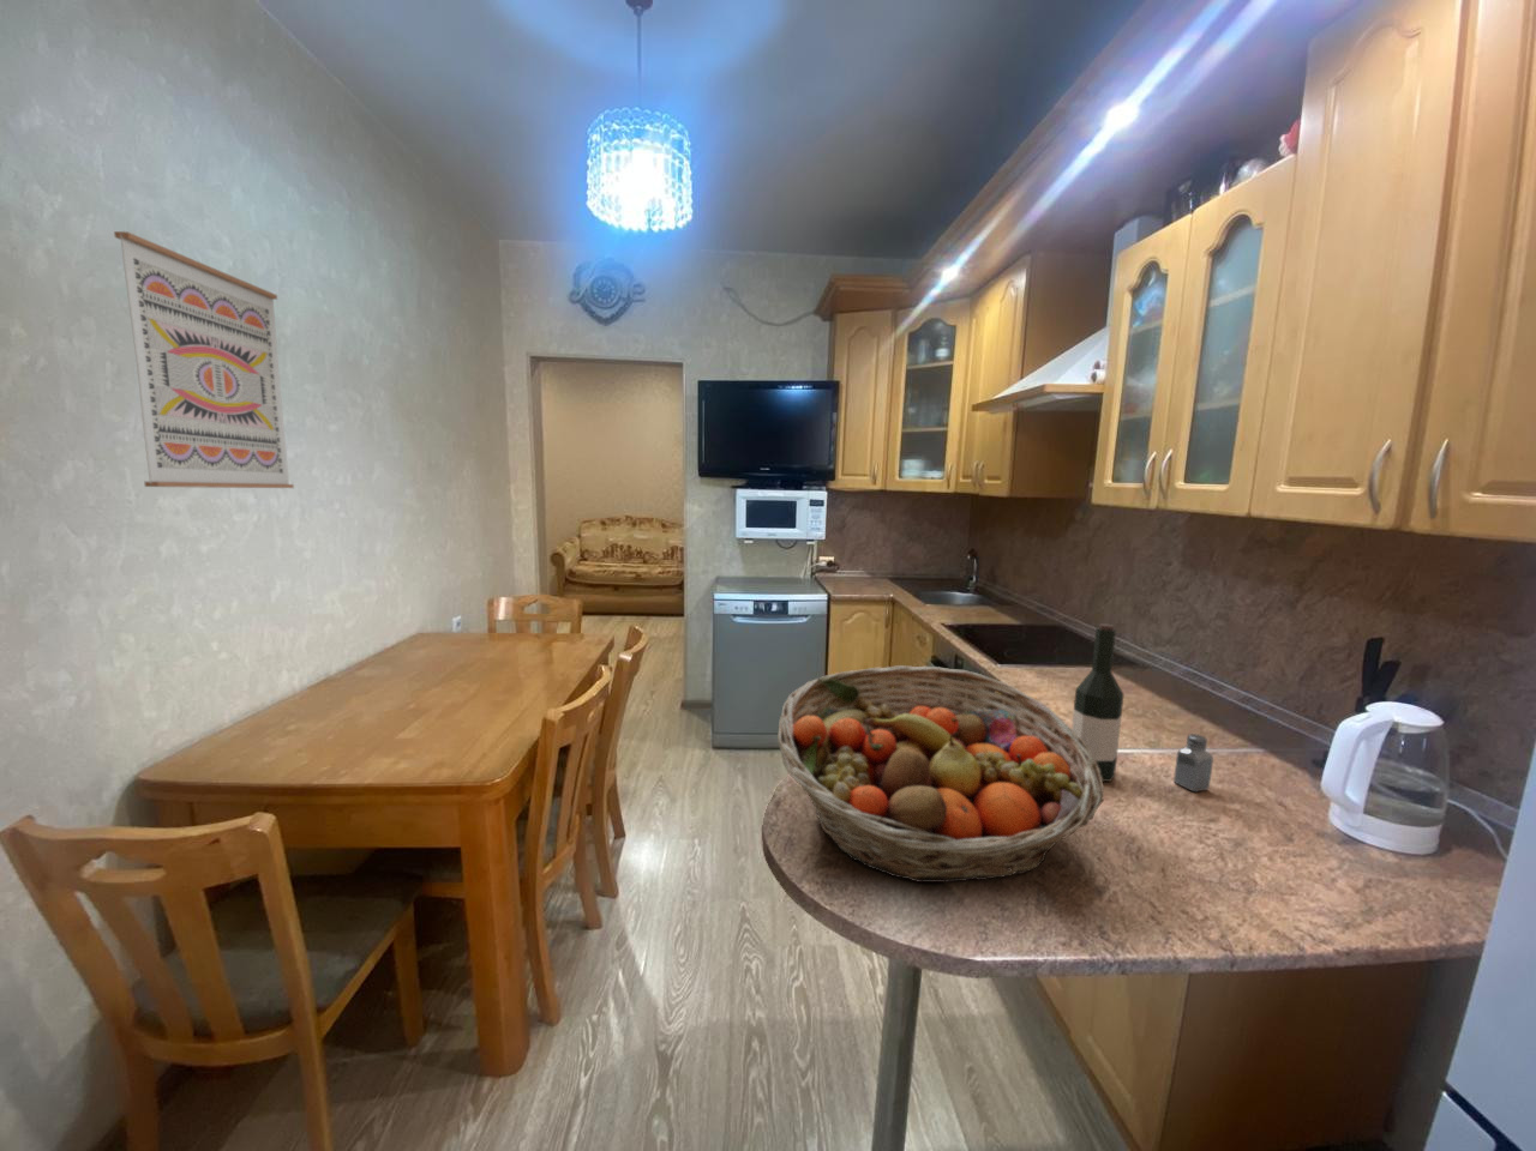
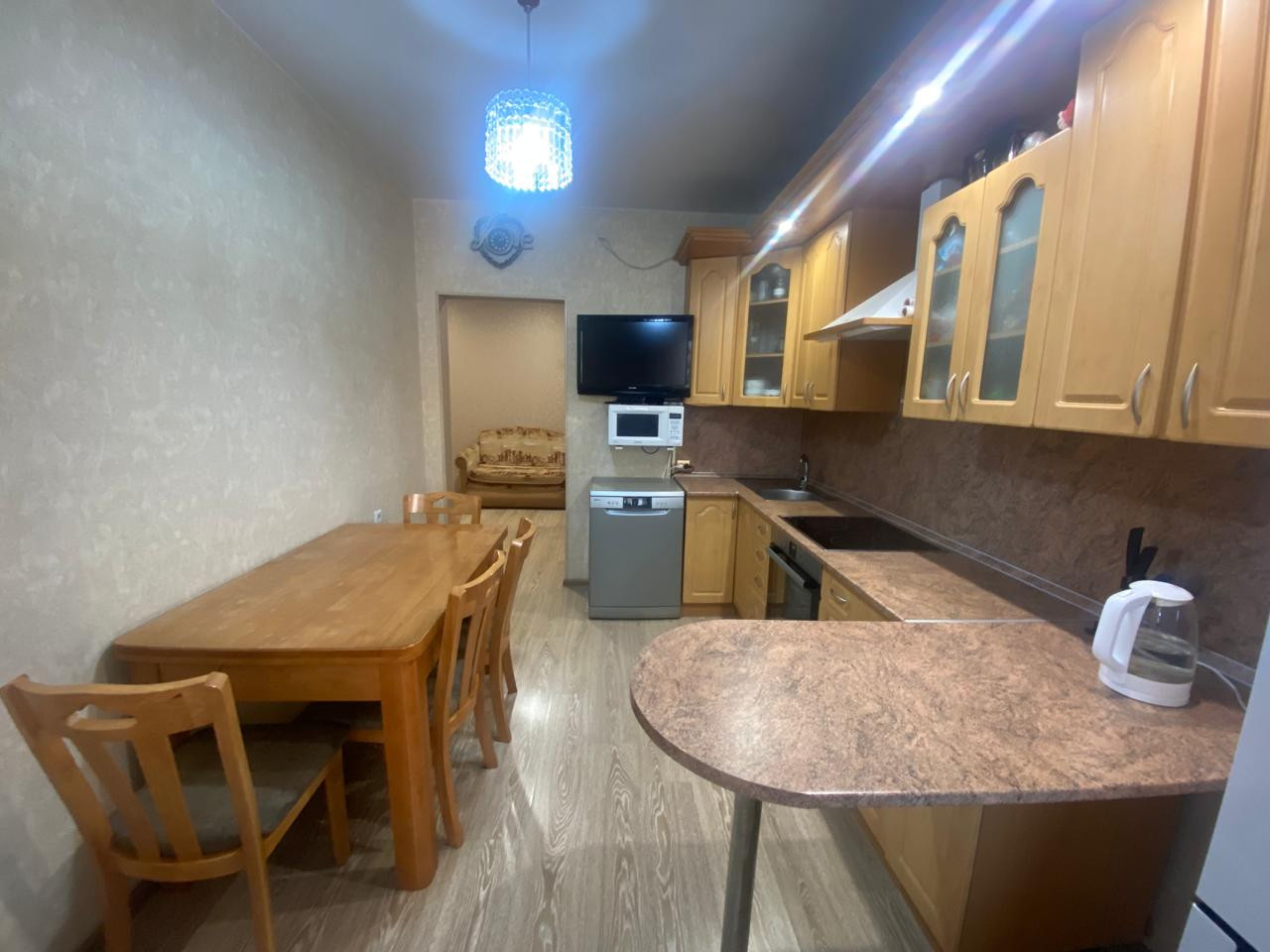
- wine bottle [1068,623,1125,783]
- saltshaker [1172,733,1214,792]
- wall art [112,230,295,490]
- fruit basket [776,664,1105,884]
